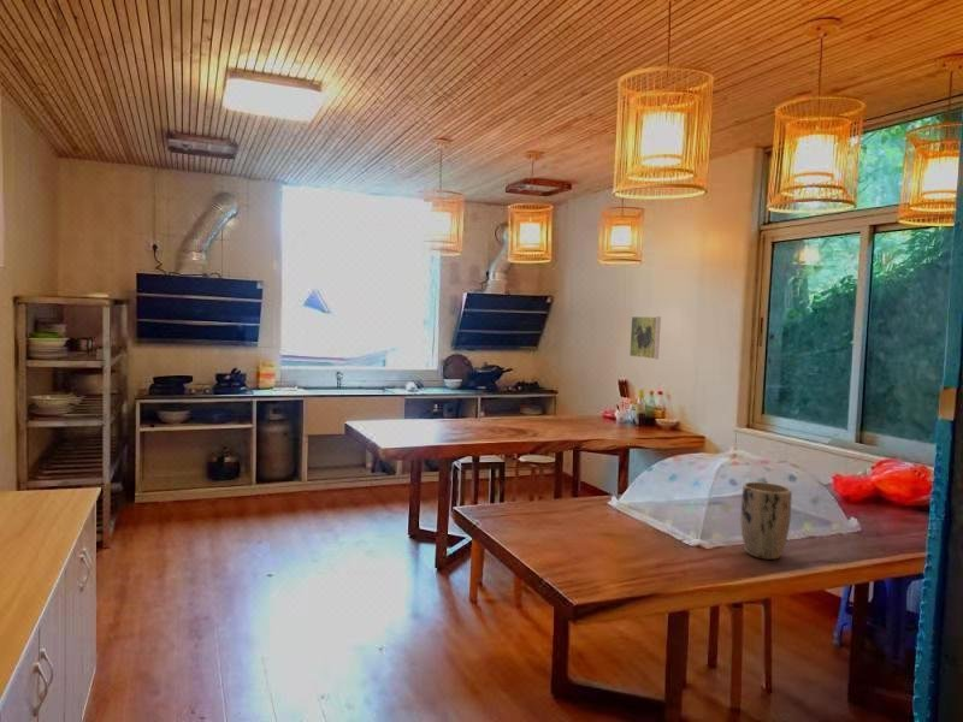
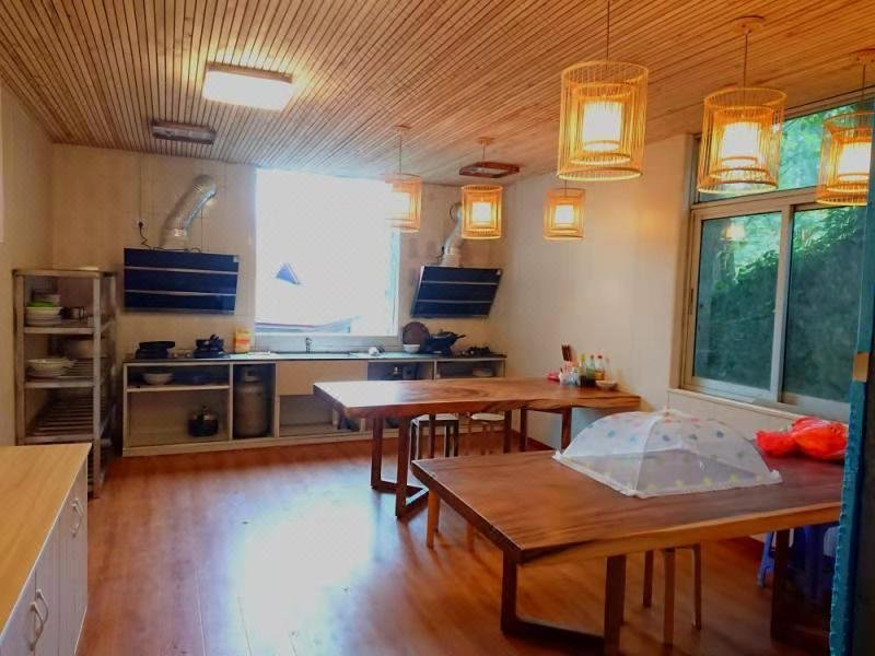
- plant pot [740,481,792,561]
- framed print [628,315,662,360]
